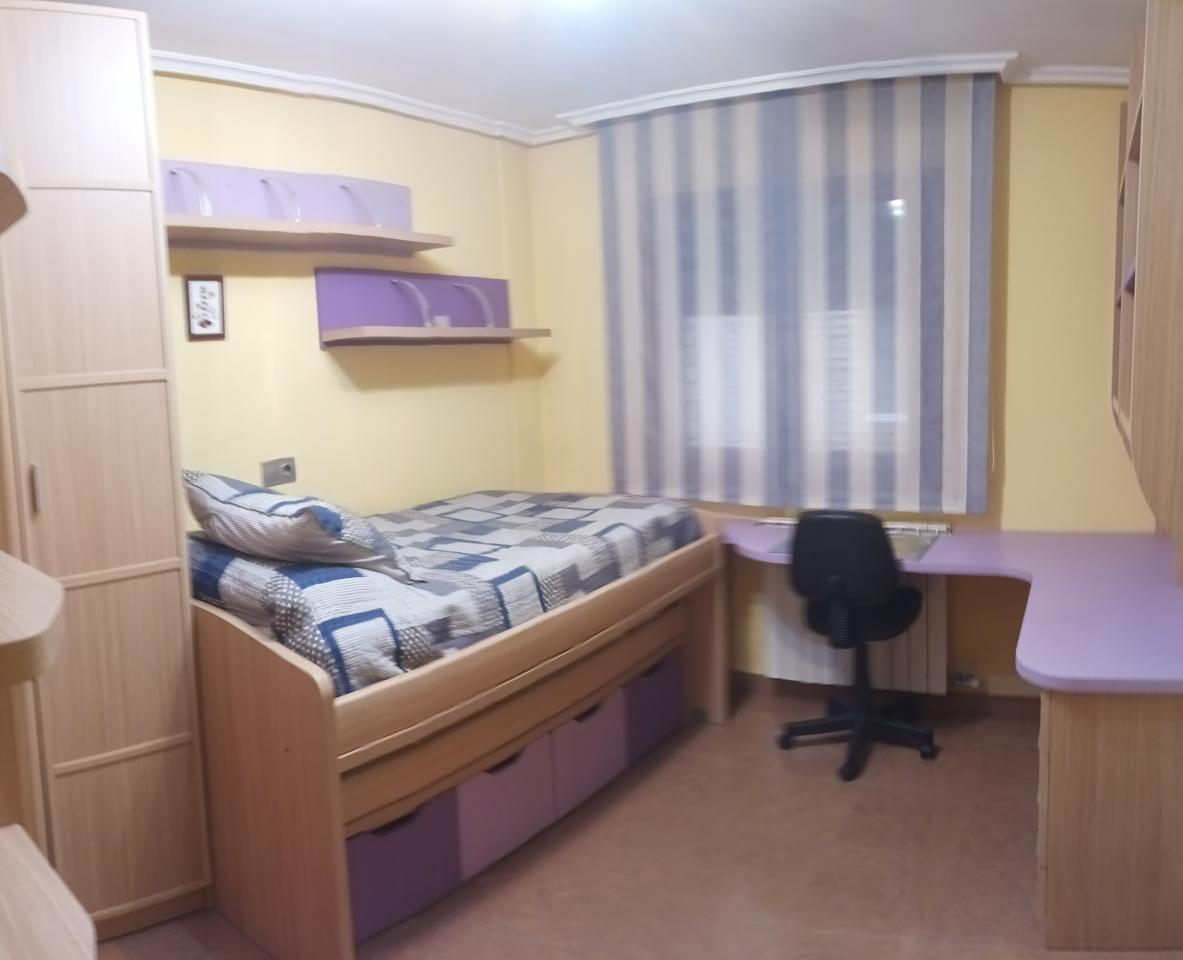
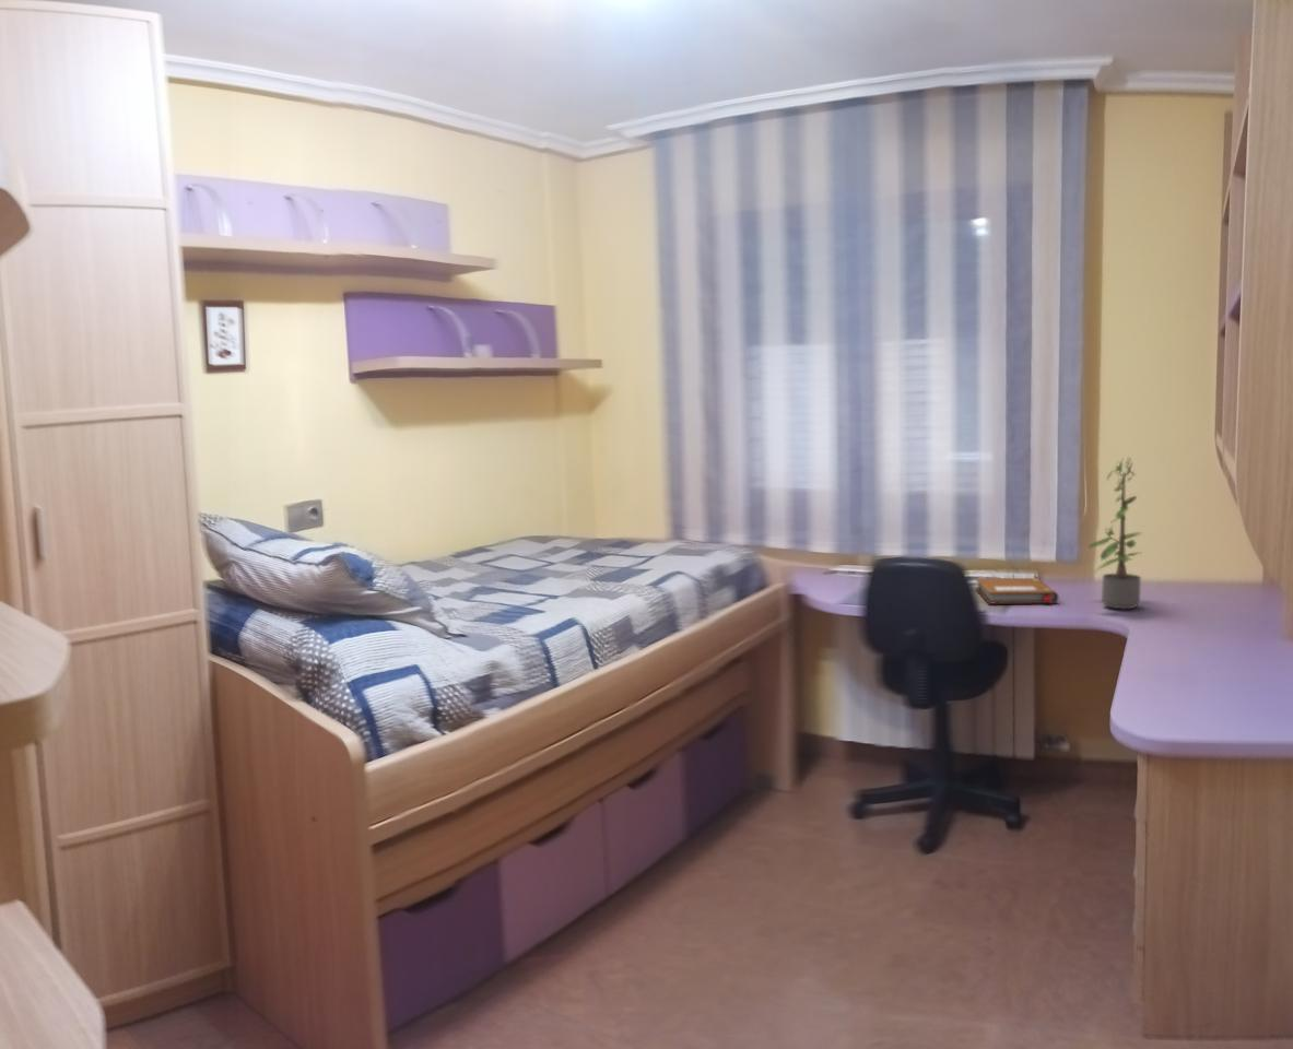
+ notebook [974,577,1059,604]
+ potted plant [1088,456,1142,610]
